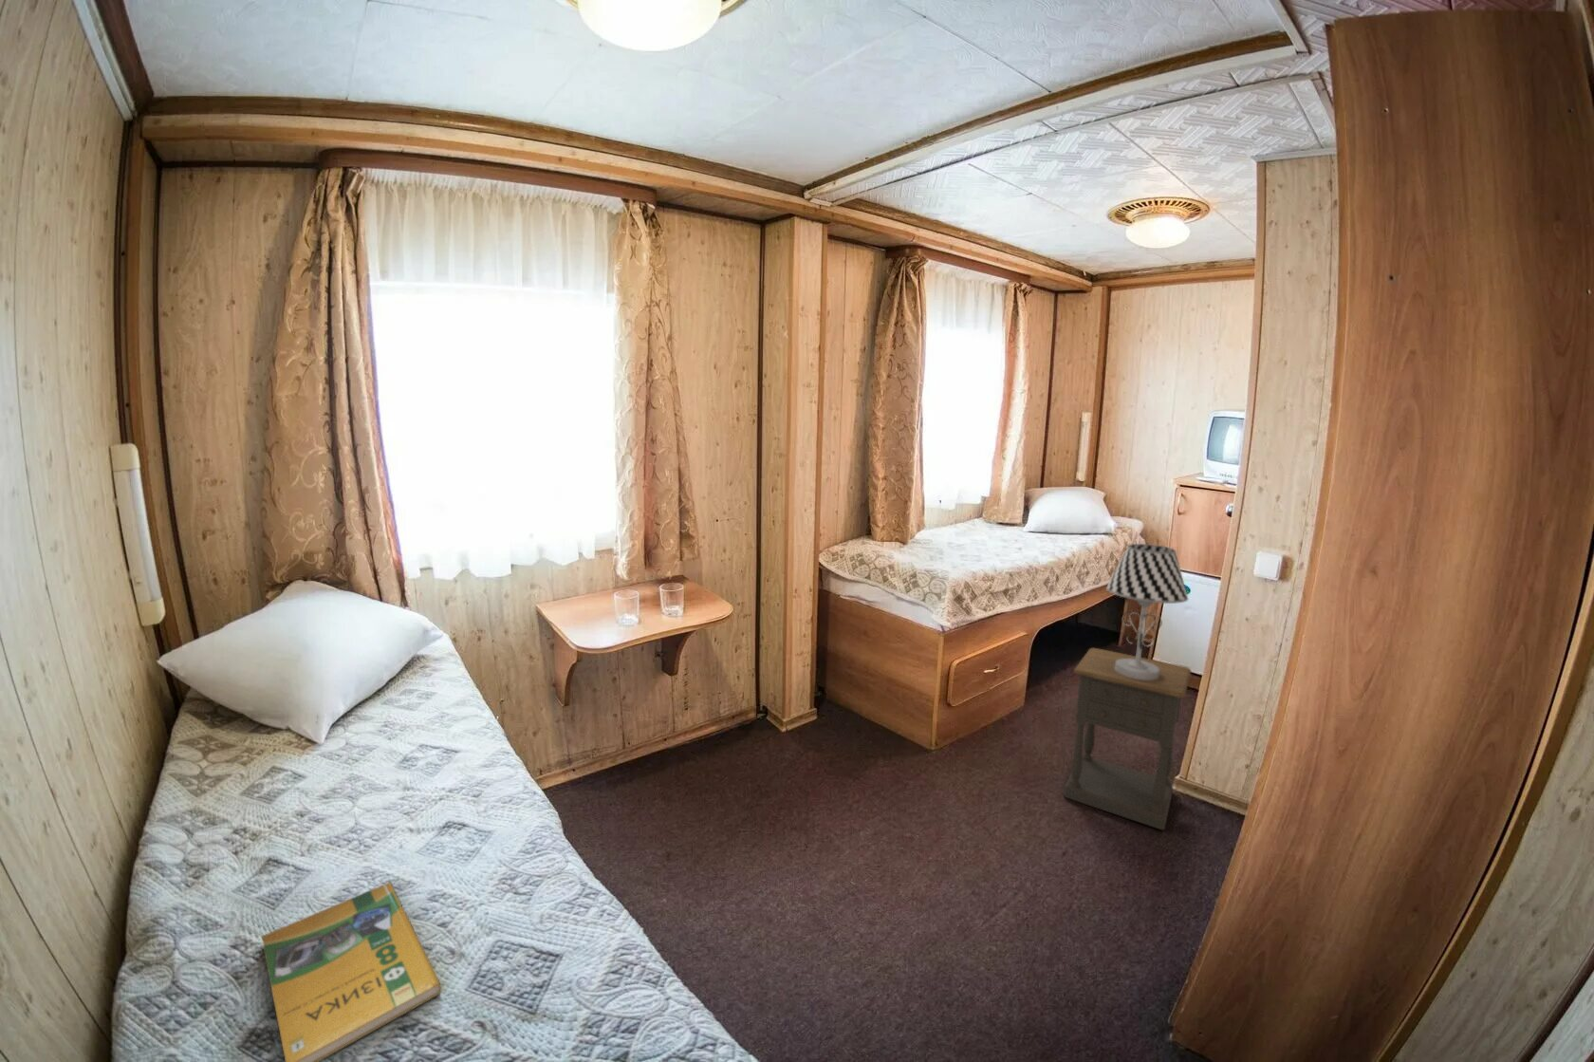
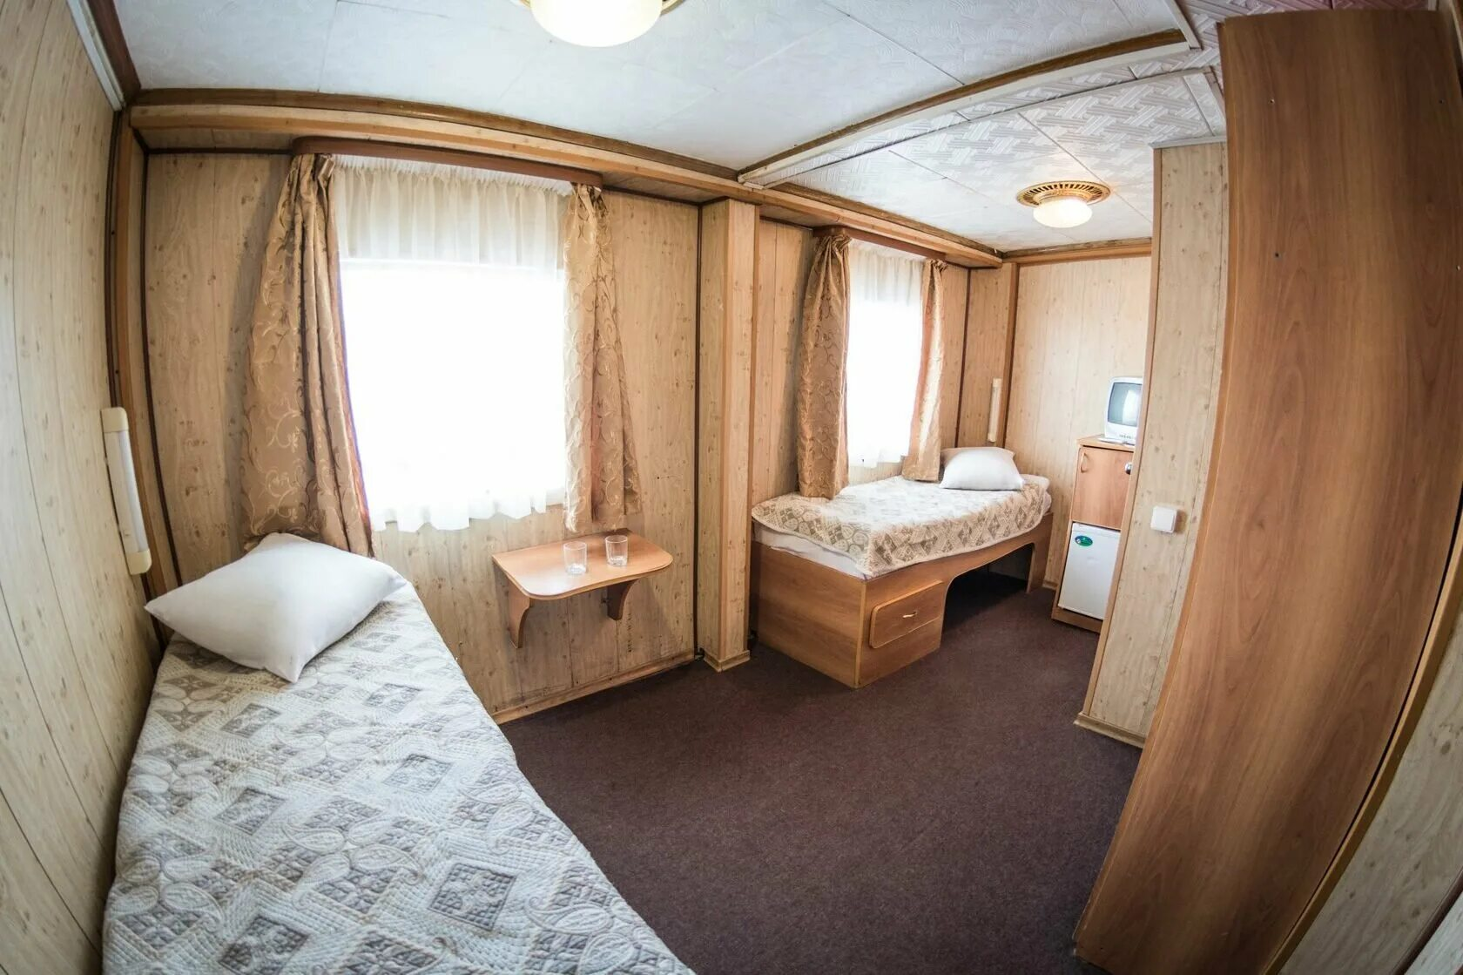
- table lamp [1106,543,1189,680]
- nightstand [1063,647,1192,831]
- booklet [261,881,443,1062]
